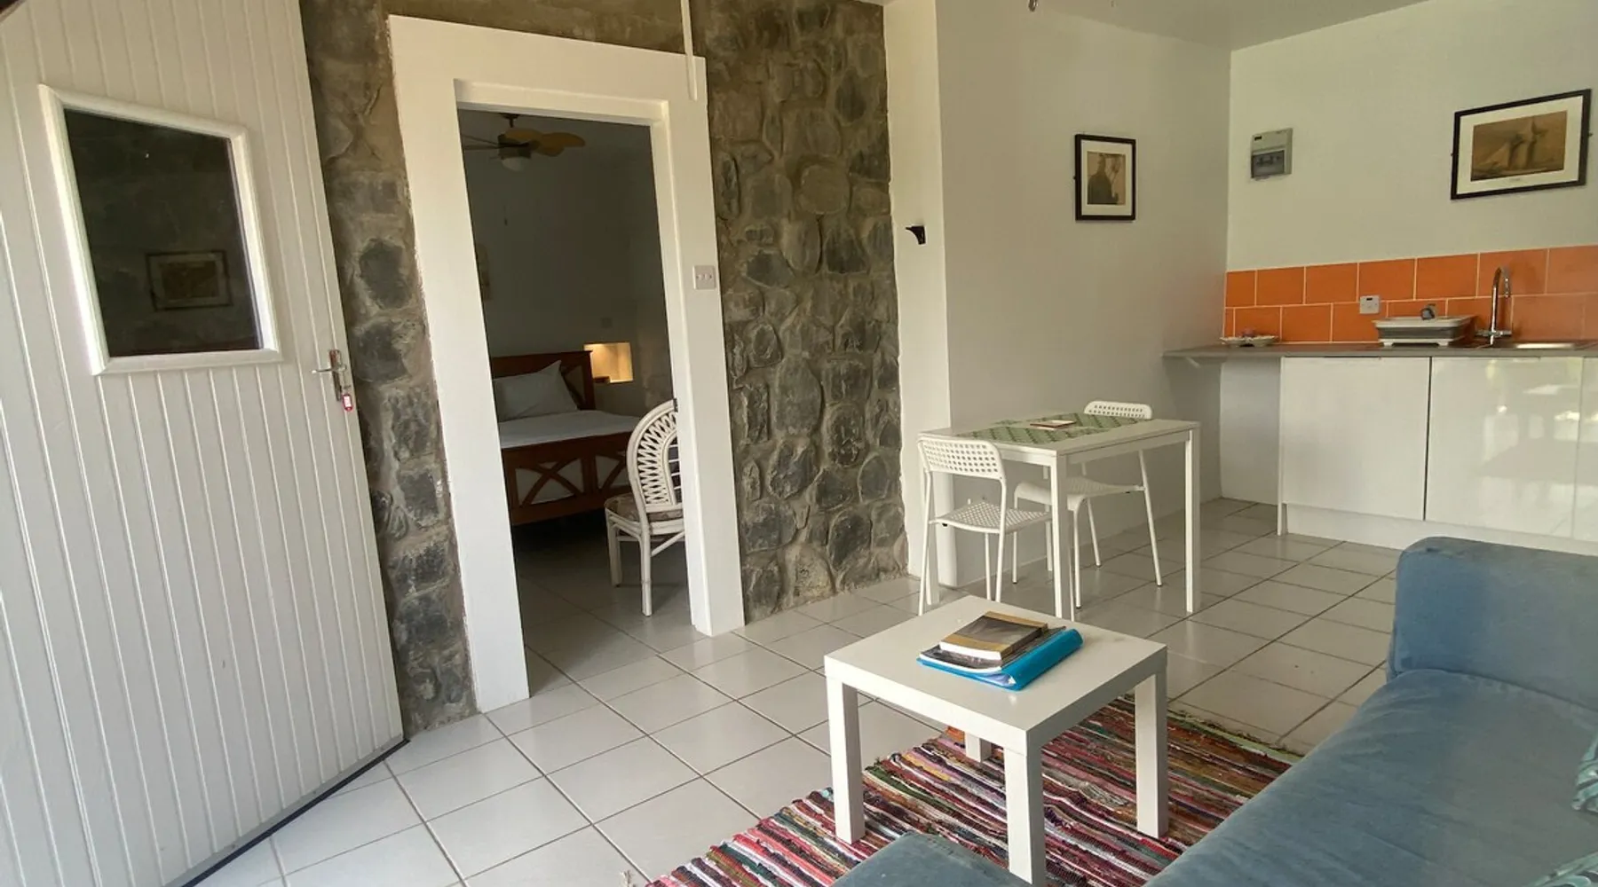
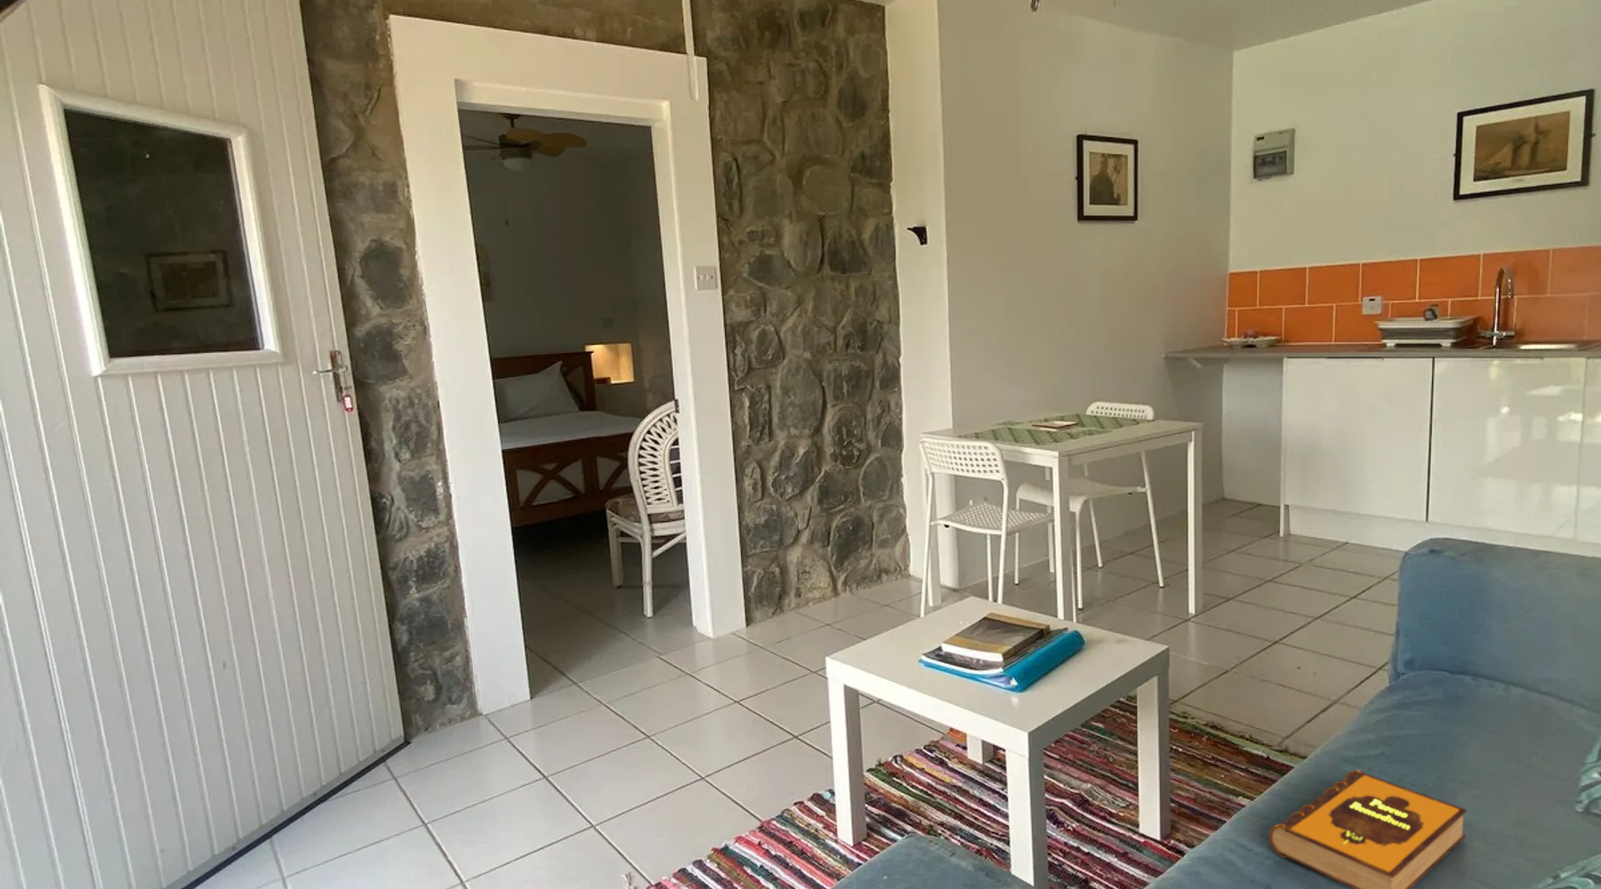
+ hardback book [1268,769,1467,889]
